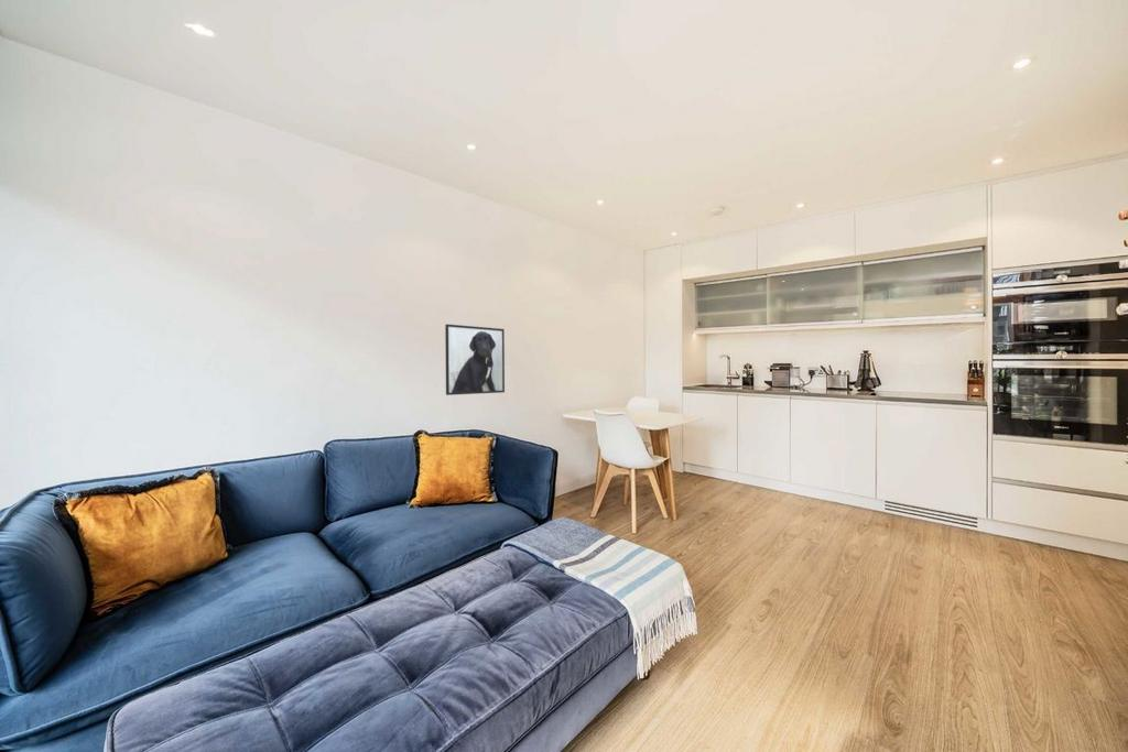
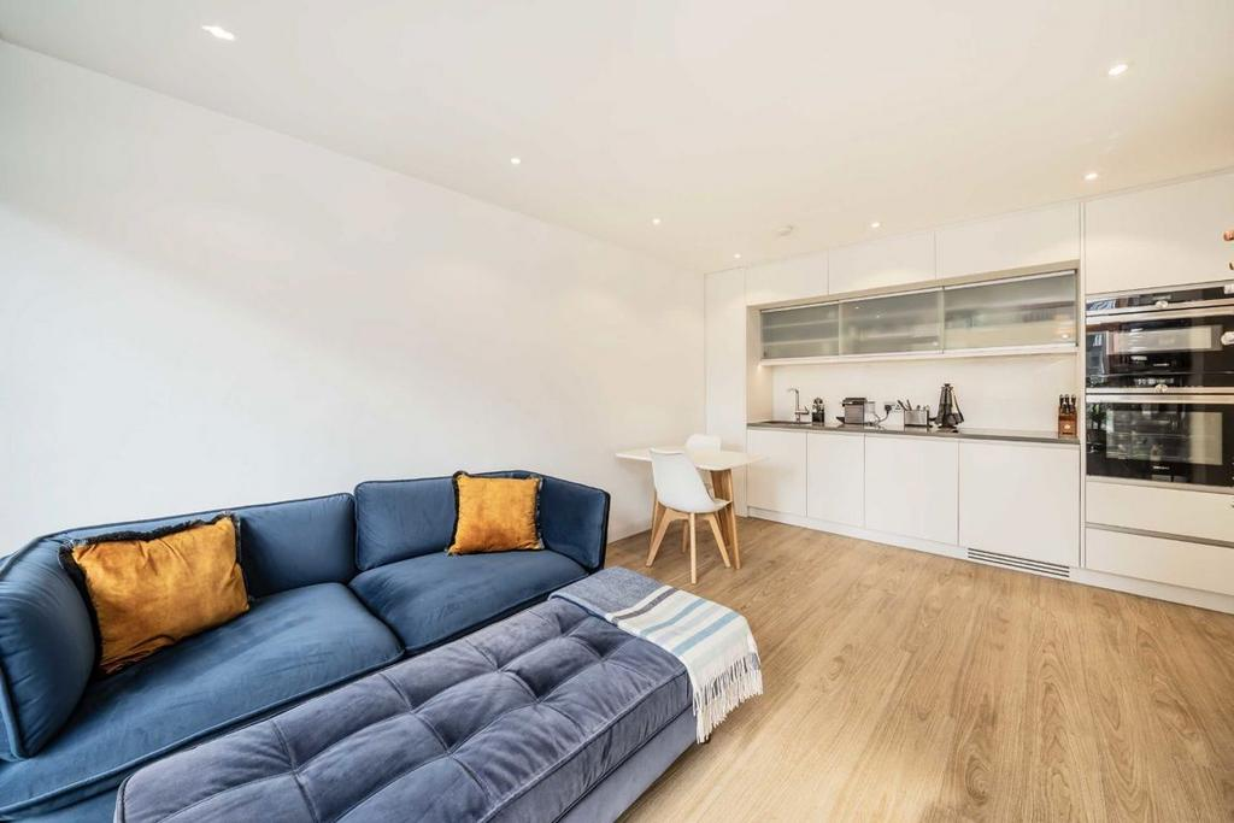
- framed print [444,323,506,396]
